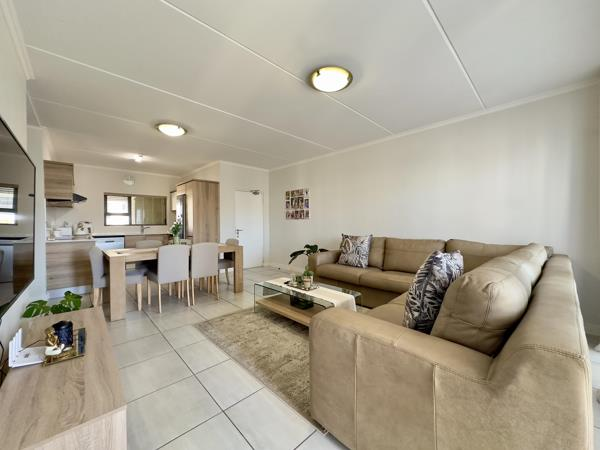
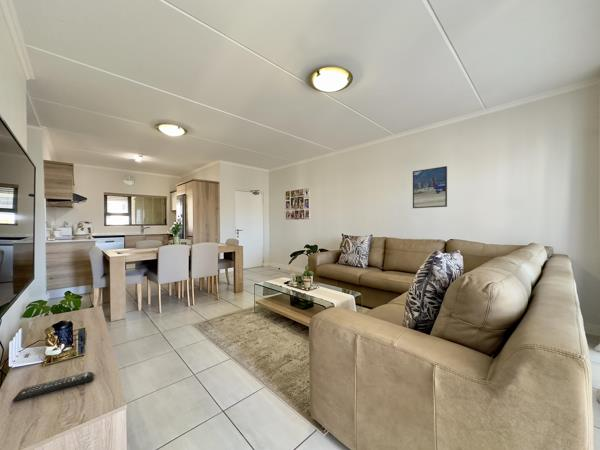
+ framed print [412,165,448,209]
+ remote control [12,371,95,403]
